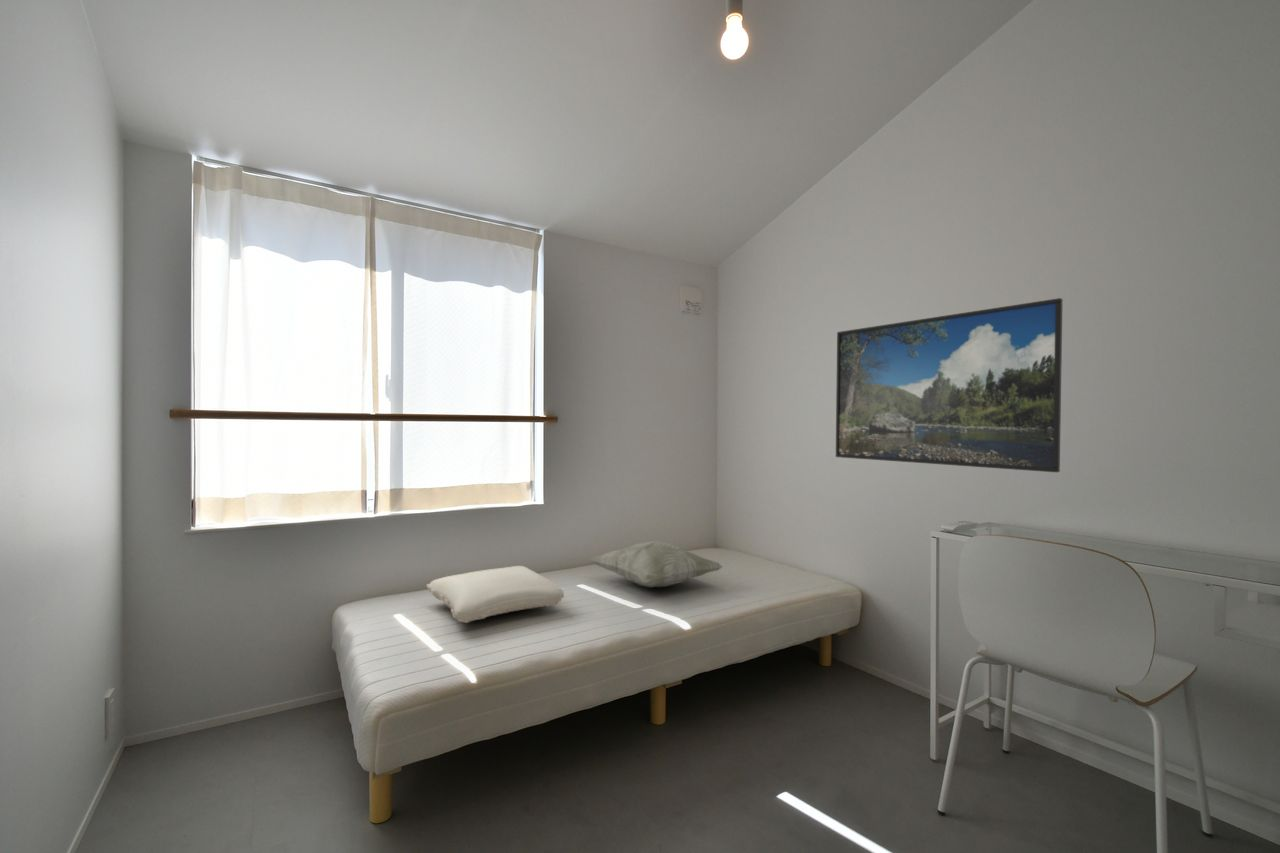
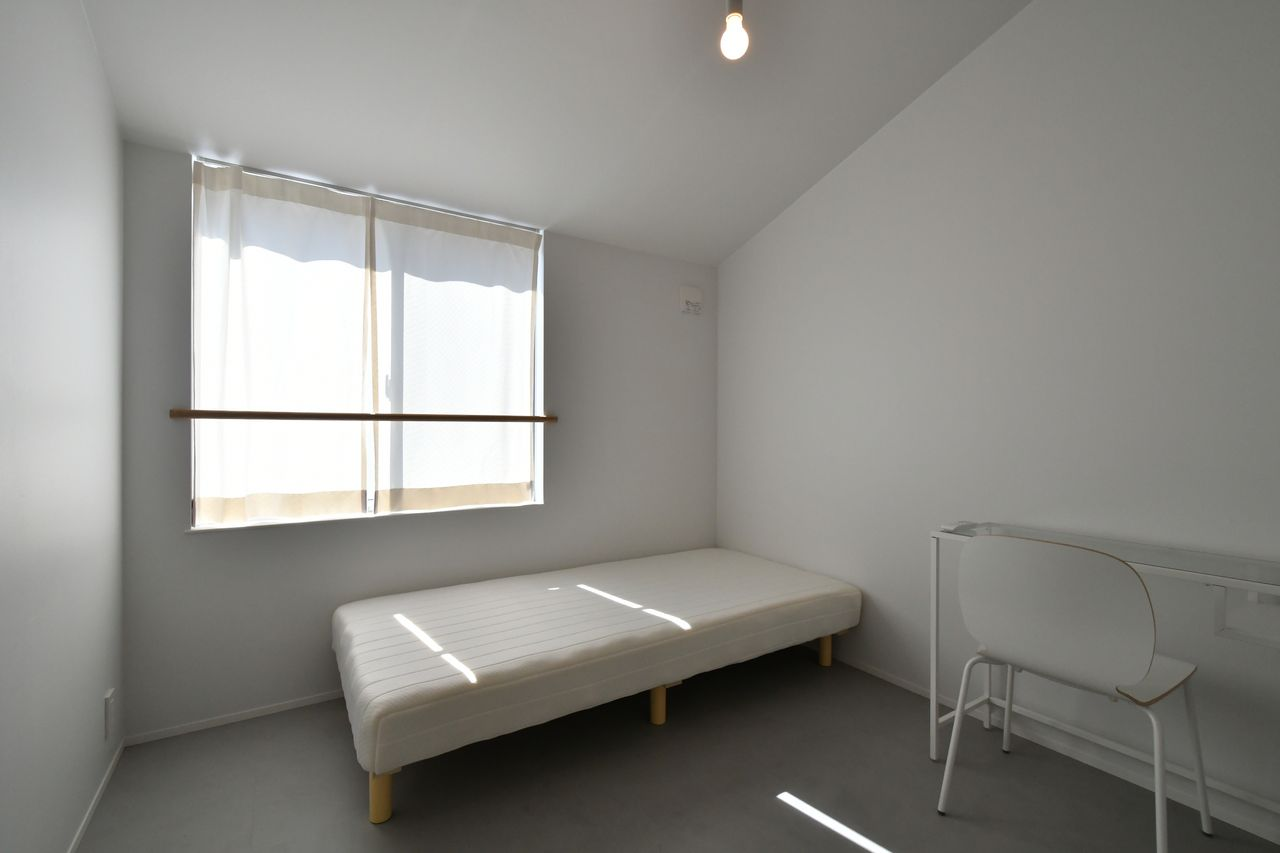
- decorative pillow [590,540,723,589]
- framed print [835,297,1064,473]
- pillow [426,565,565,624]
